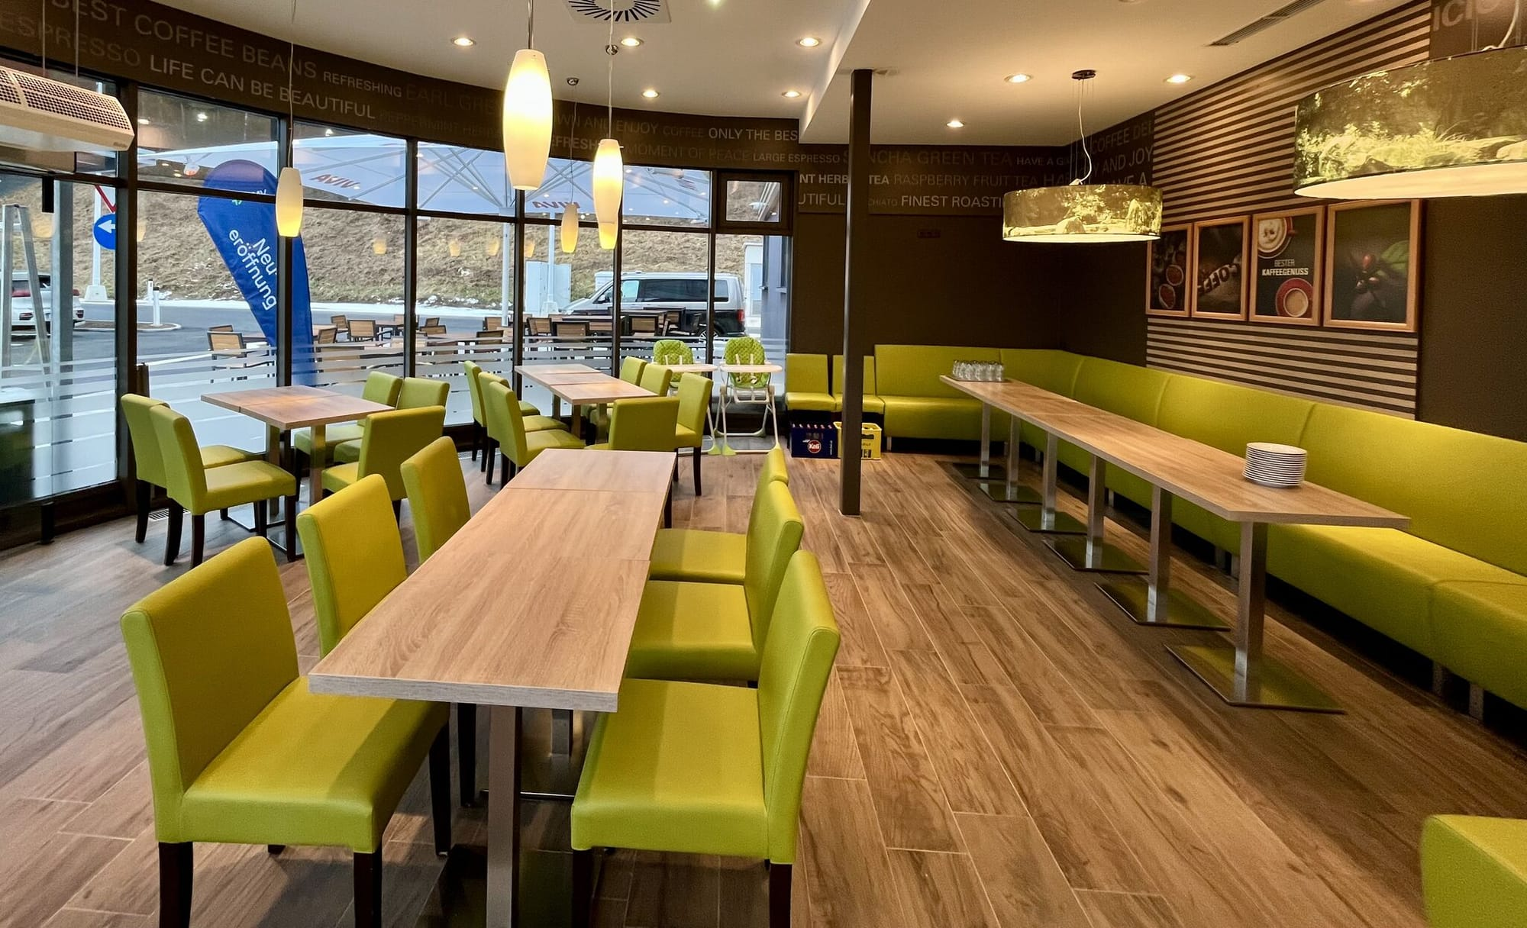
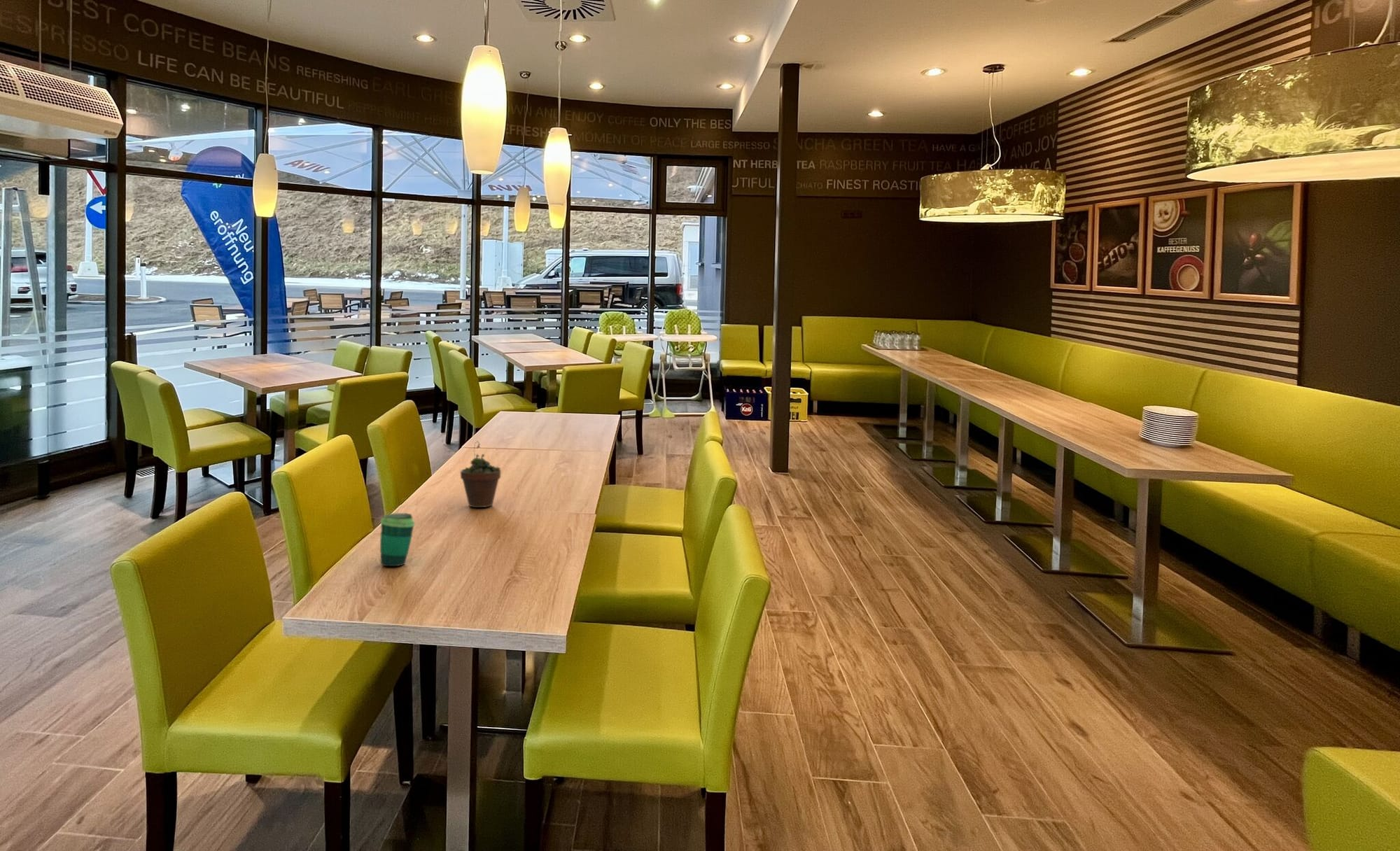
+ cup [379,512,416,567]
+ succulent plant [460,441,502,508]
